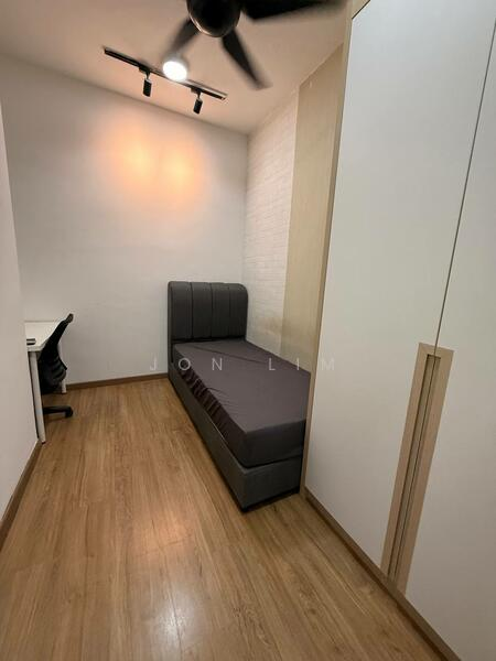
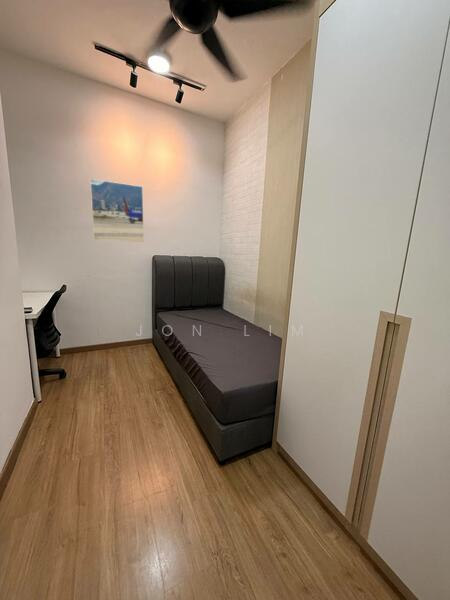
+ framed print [89,178,145,243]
